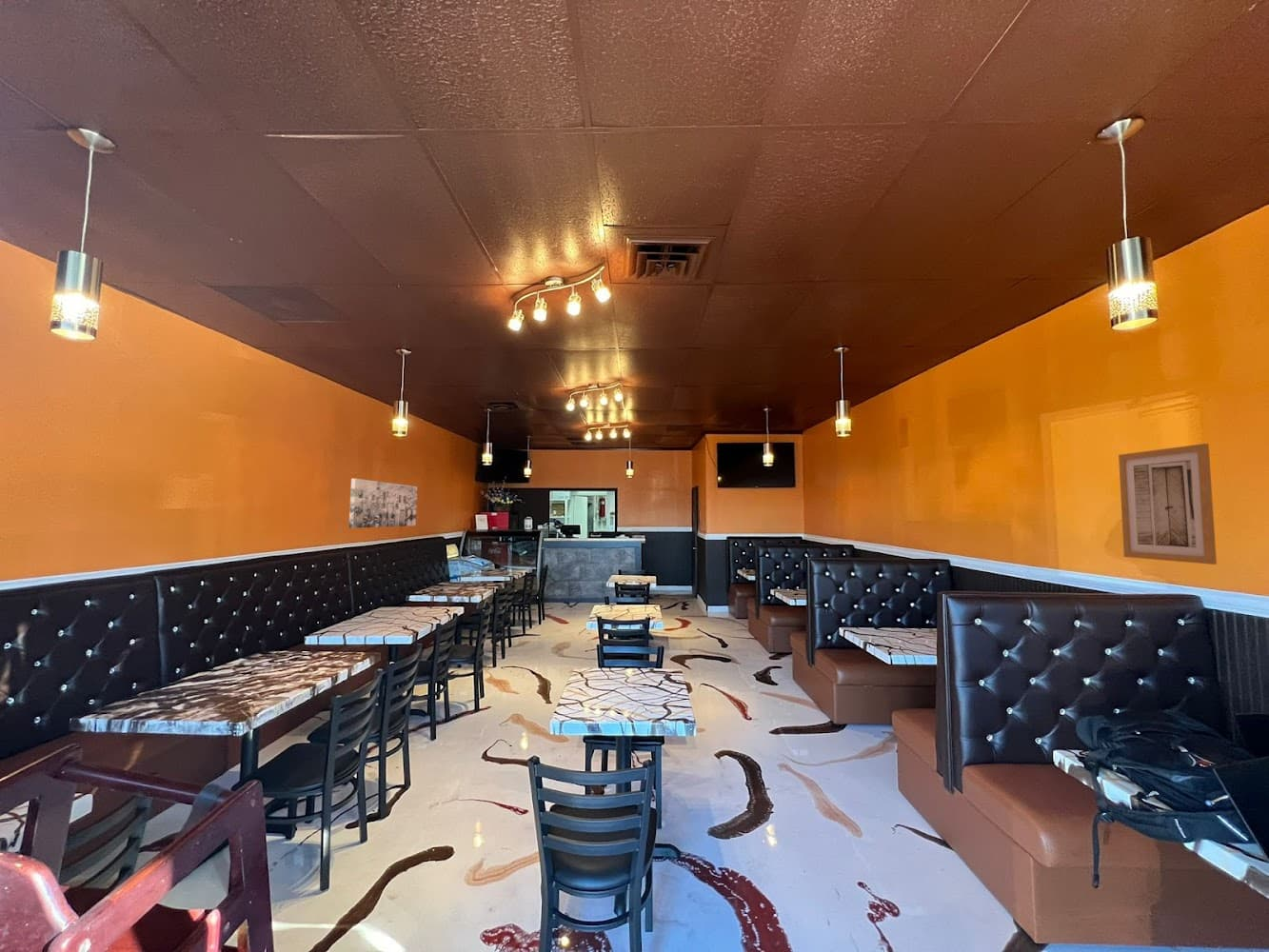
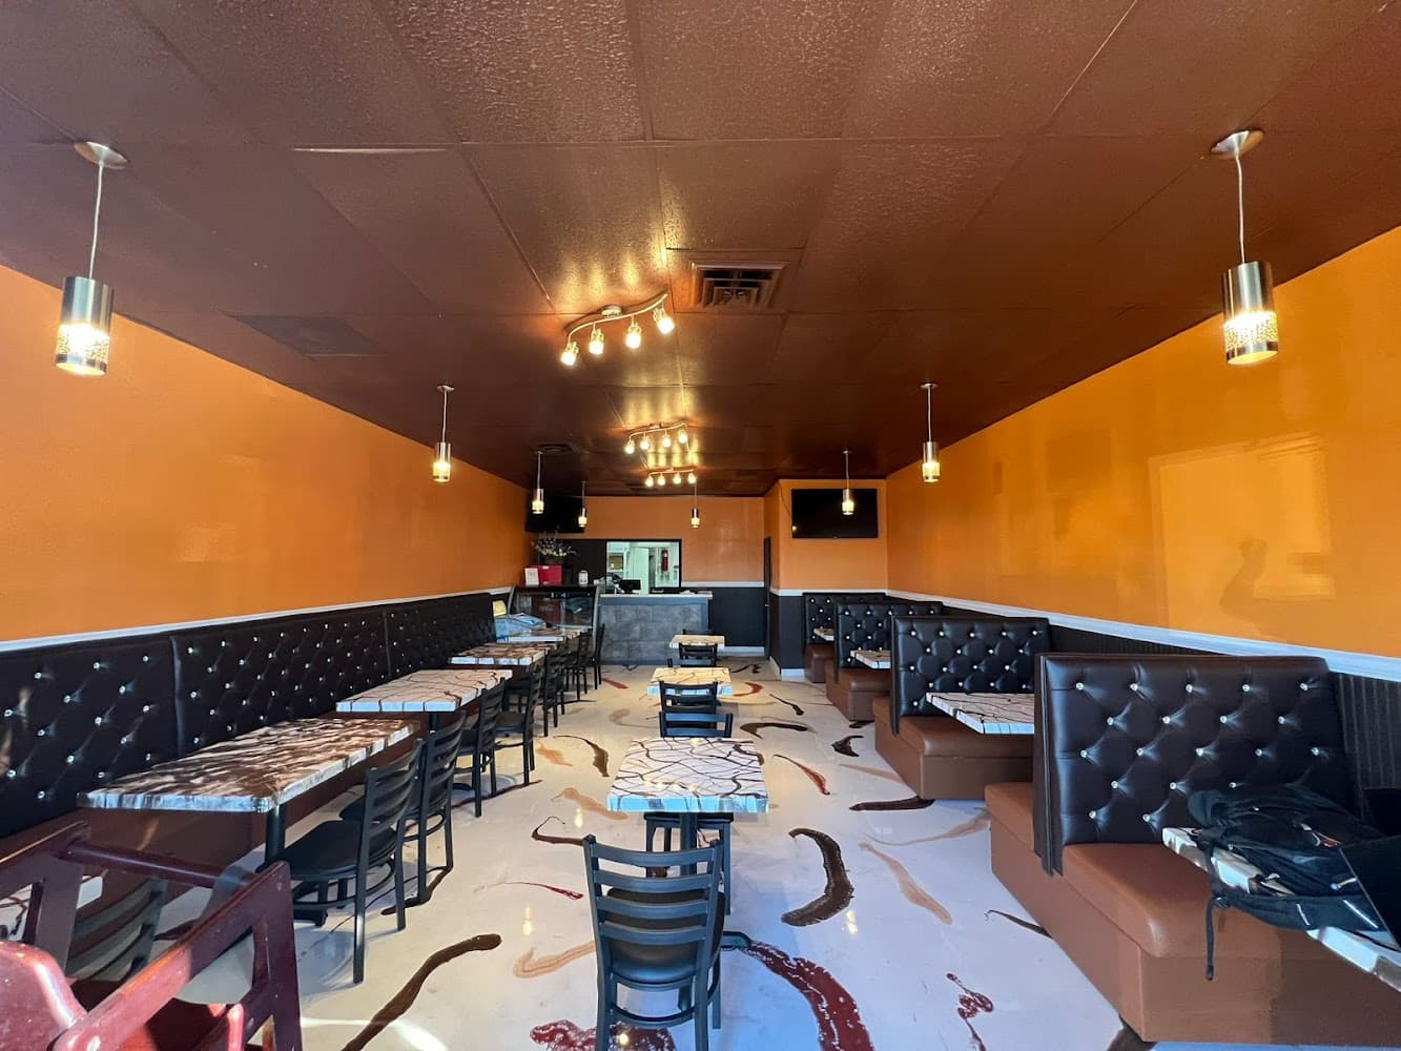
- wall art [1118,443,1218,565]
- wall art [347,478,418,529]
